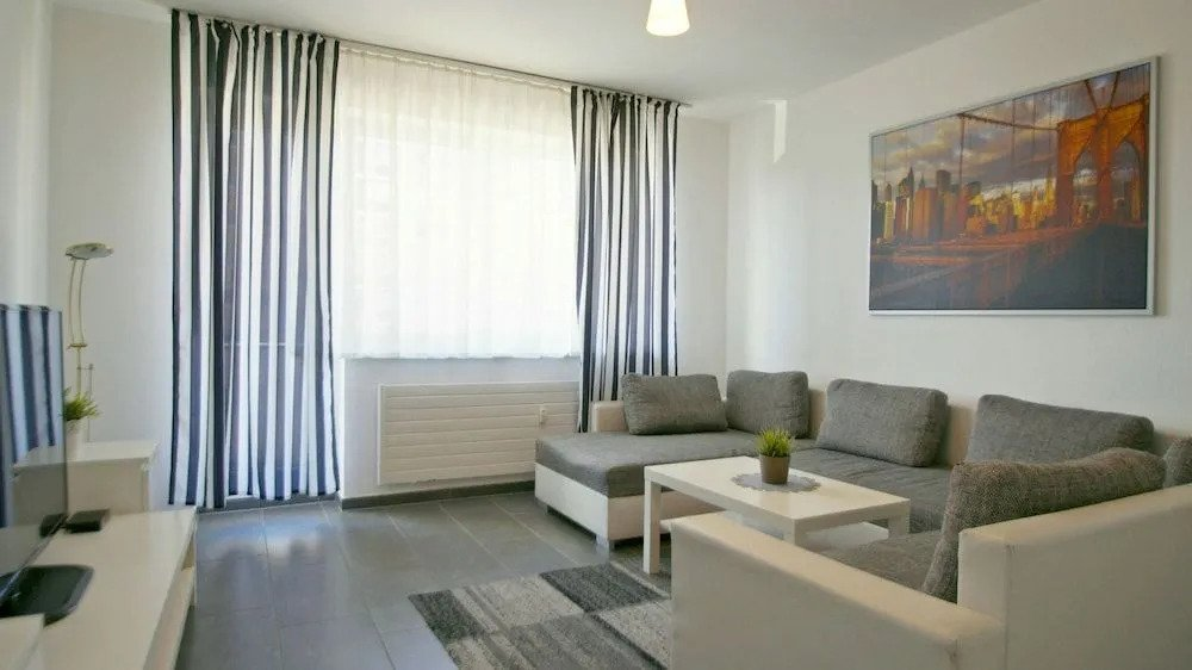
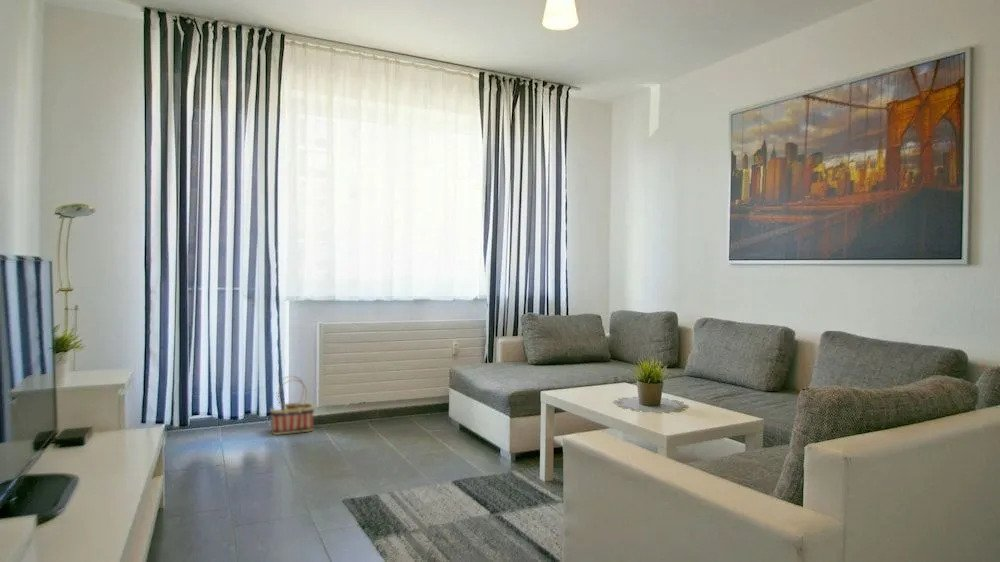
+ basket [269,375,316,436]
